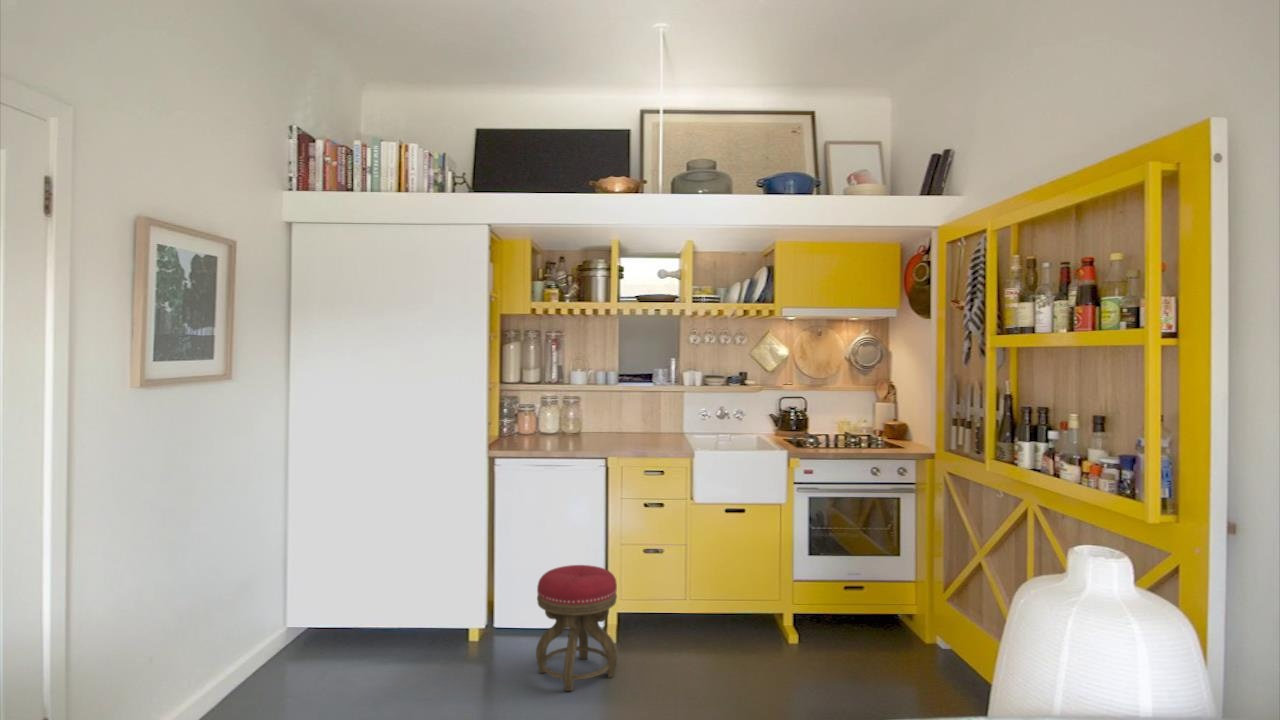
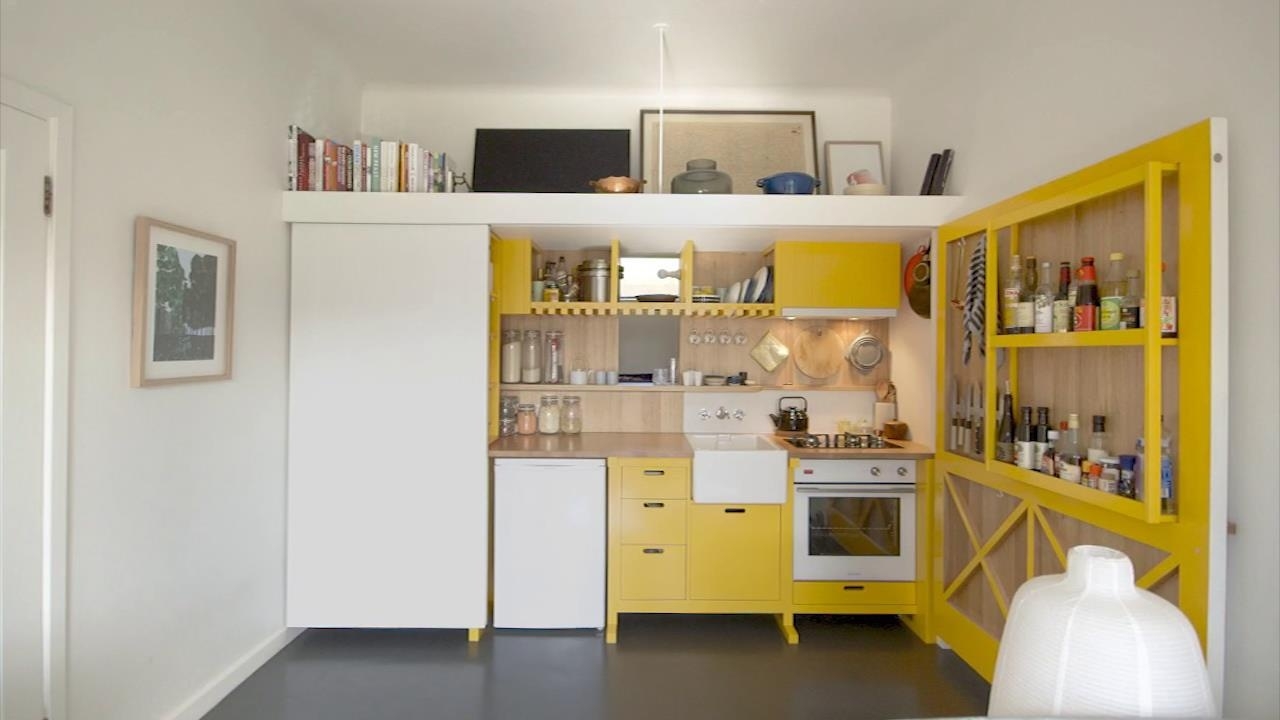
- stool [535,564,619,692]
